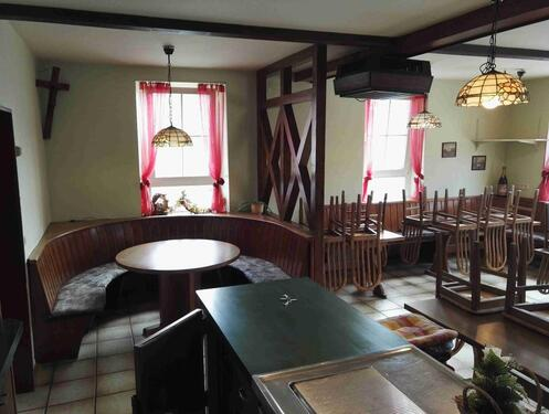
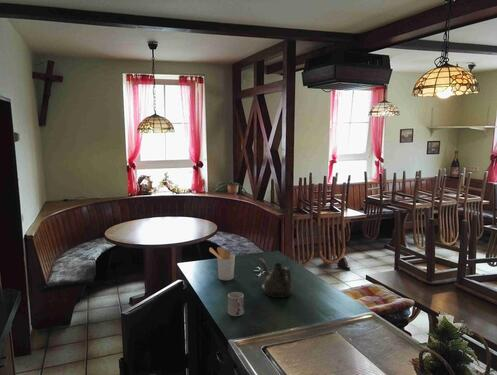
+ teapot [258,257,294,299]
+ cup [227,291,245,317]
+ utensil holder [208,246,236,281]
